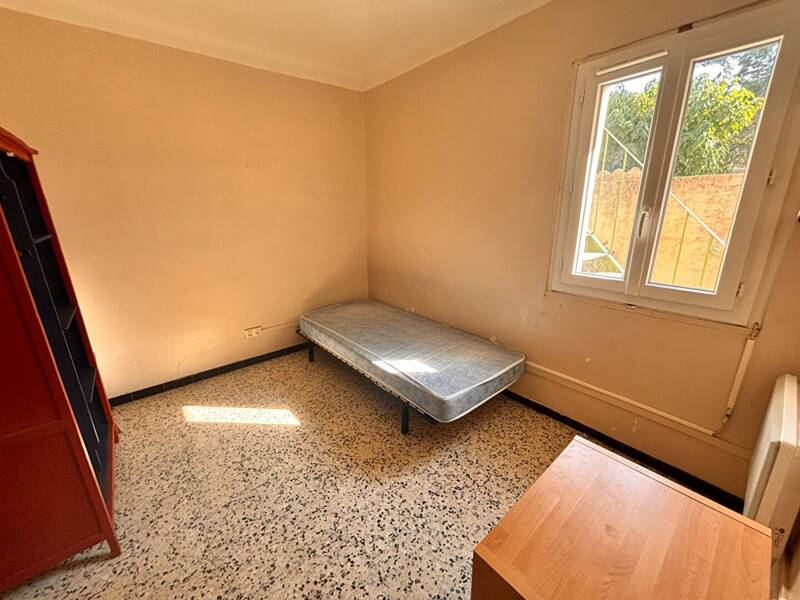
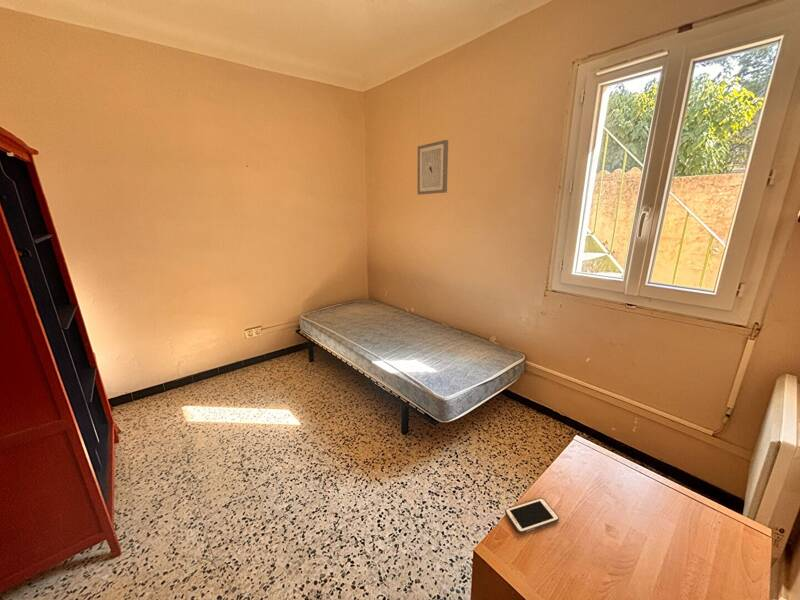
+ cell phone [504,497,560,534]
+ wall art [417,139,449,196]
